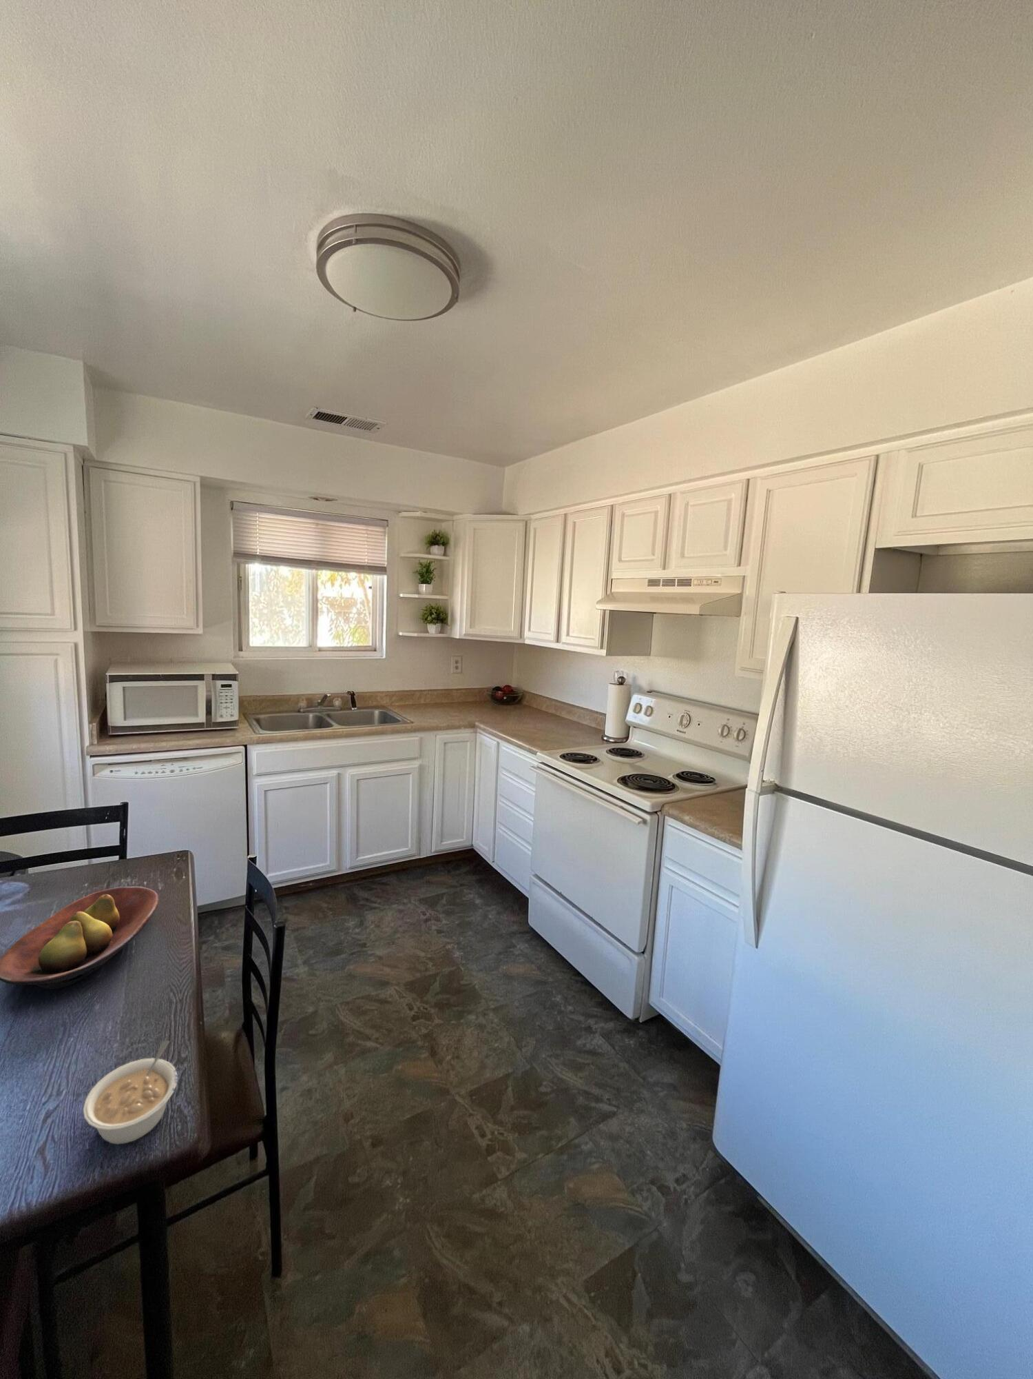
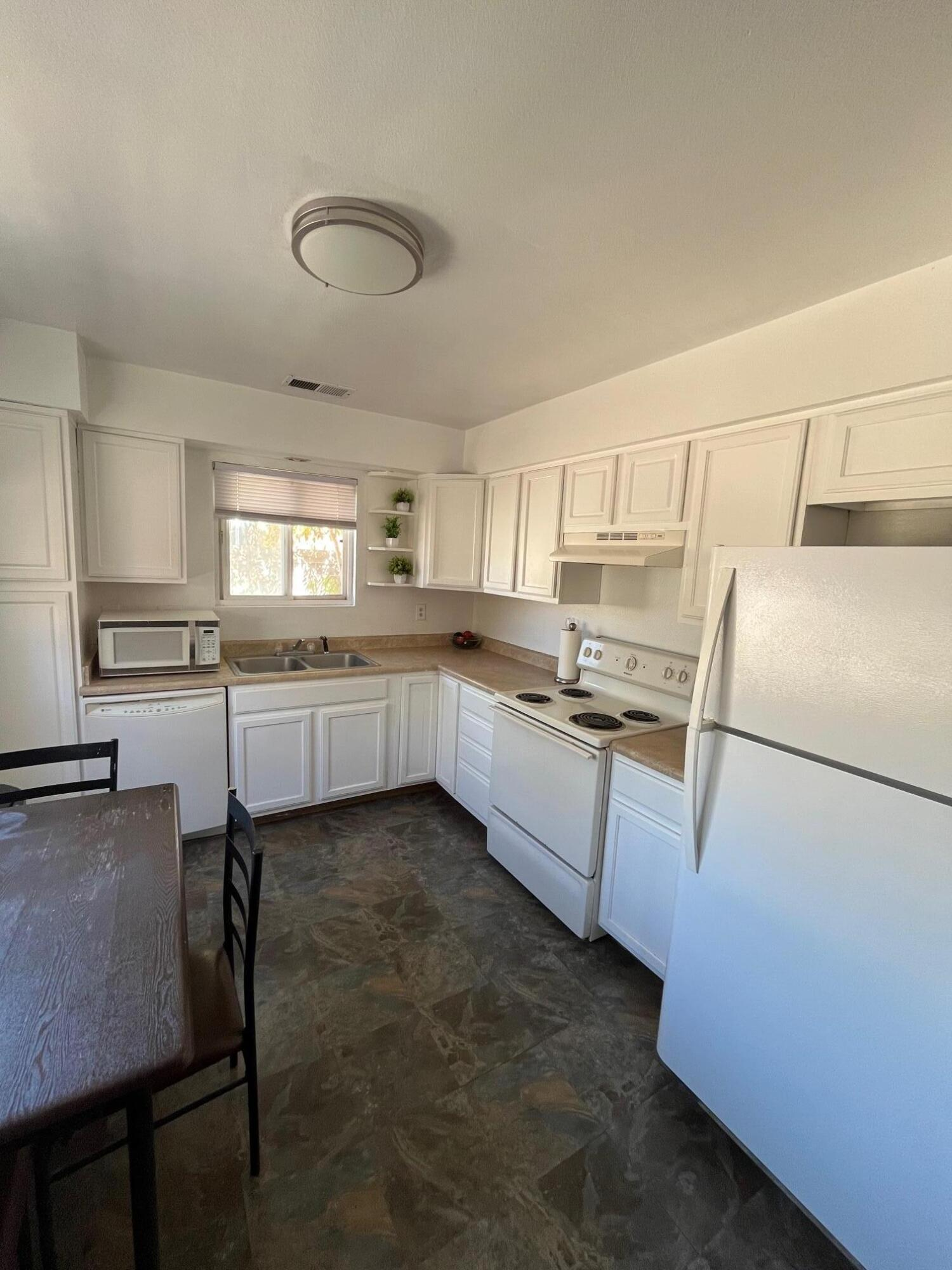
- fruit bowl [0,886,160,990]
- legume [82,1040,178,1146]
